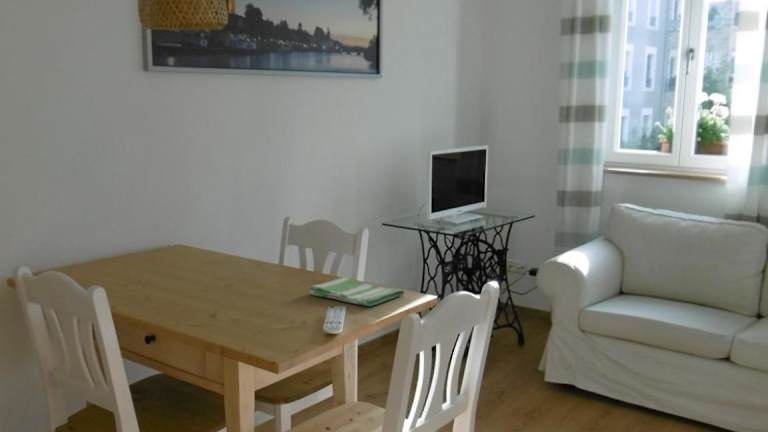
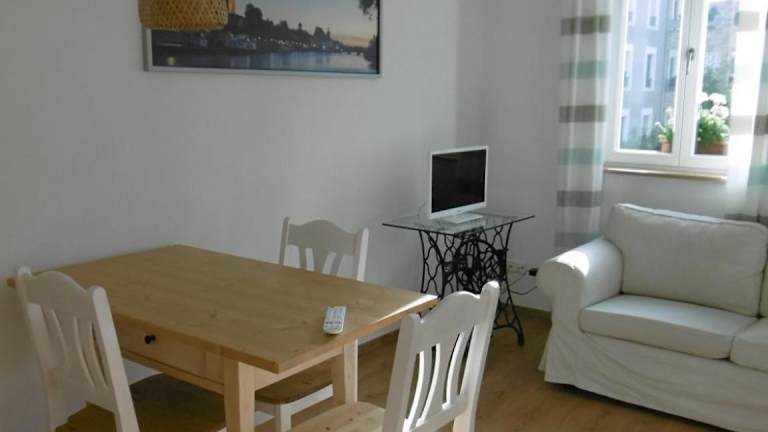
- dish towel [307,276,405,307]
